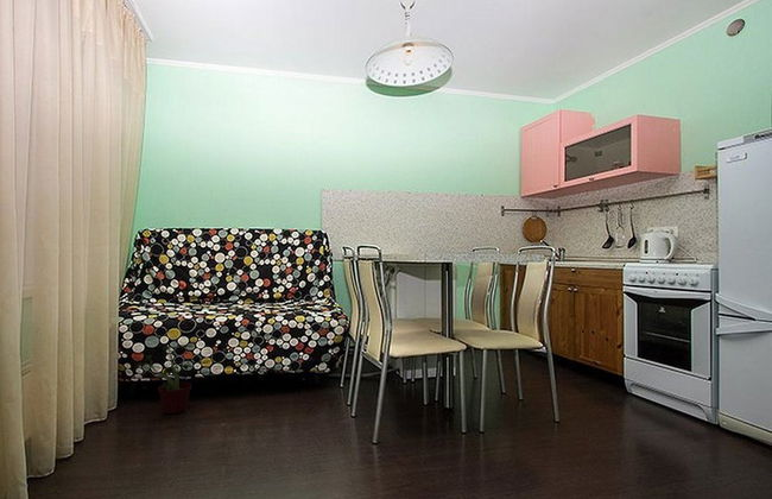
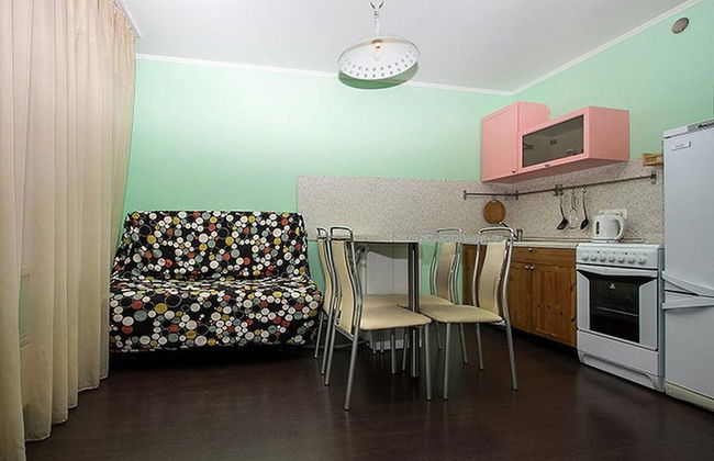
- potted plant [133,345,196,415]
